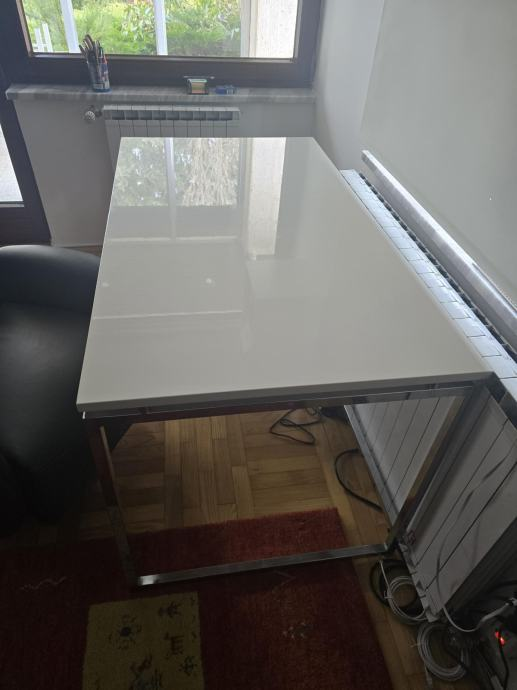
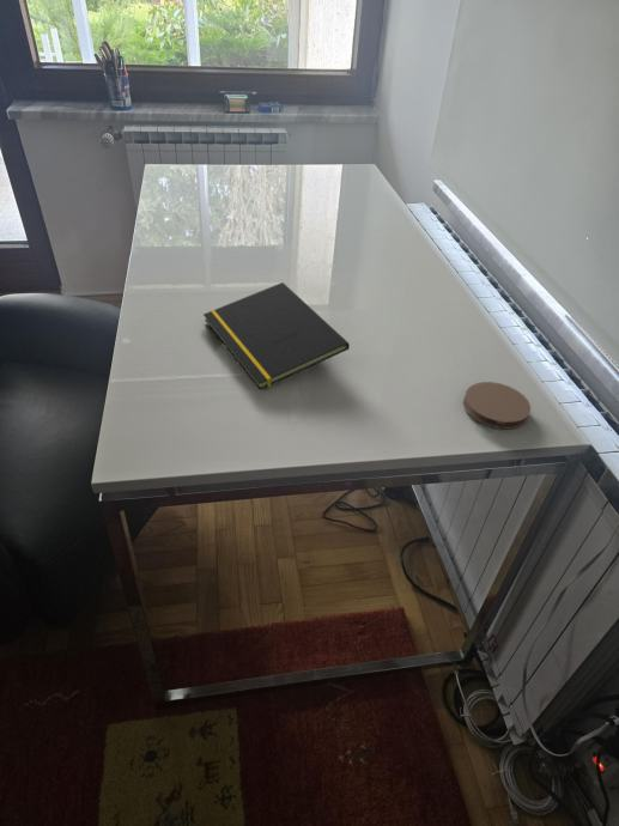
+ coaster [462,381,532,430]
+ notepad [202,281,351,391]
